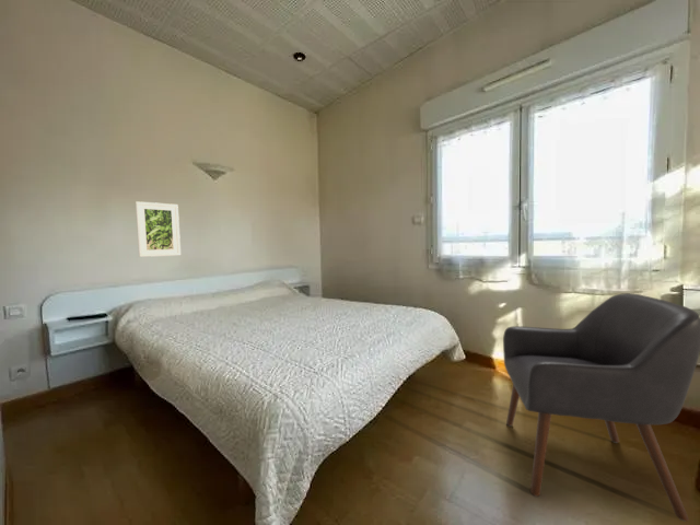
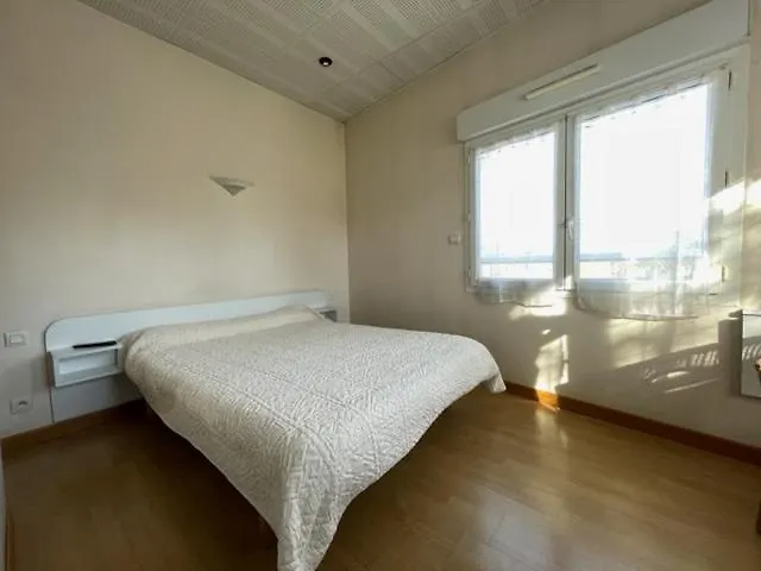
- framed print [135,200,182,258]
- chair [502,292,700,522]
